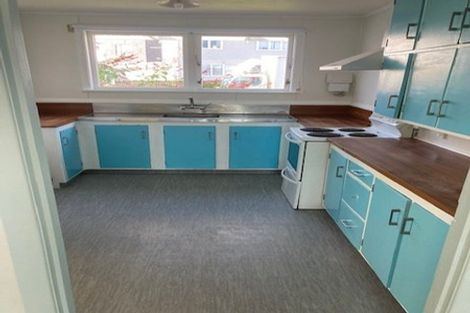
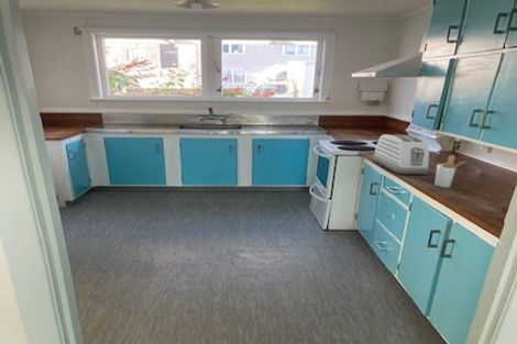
+ toaster [372,133,430,176]
+ utensil holder [433,154,466,189]
